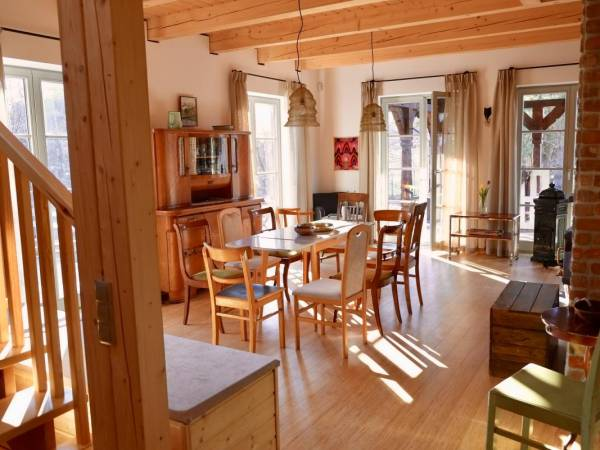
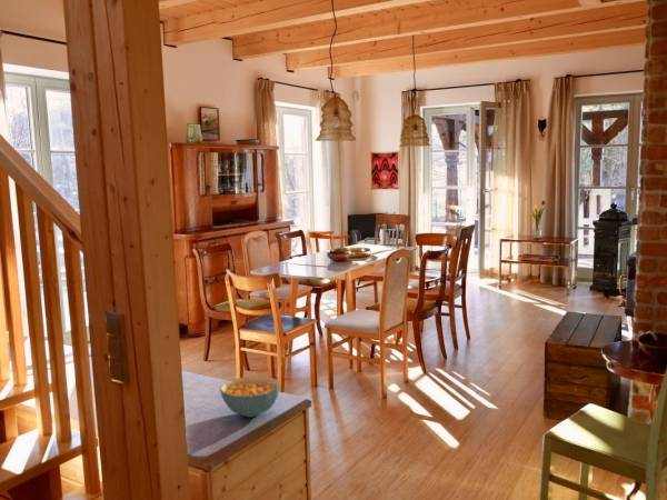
+ cereal bowl [219,376,281,418]
